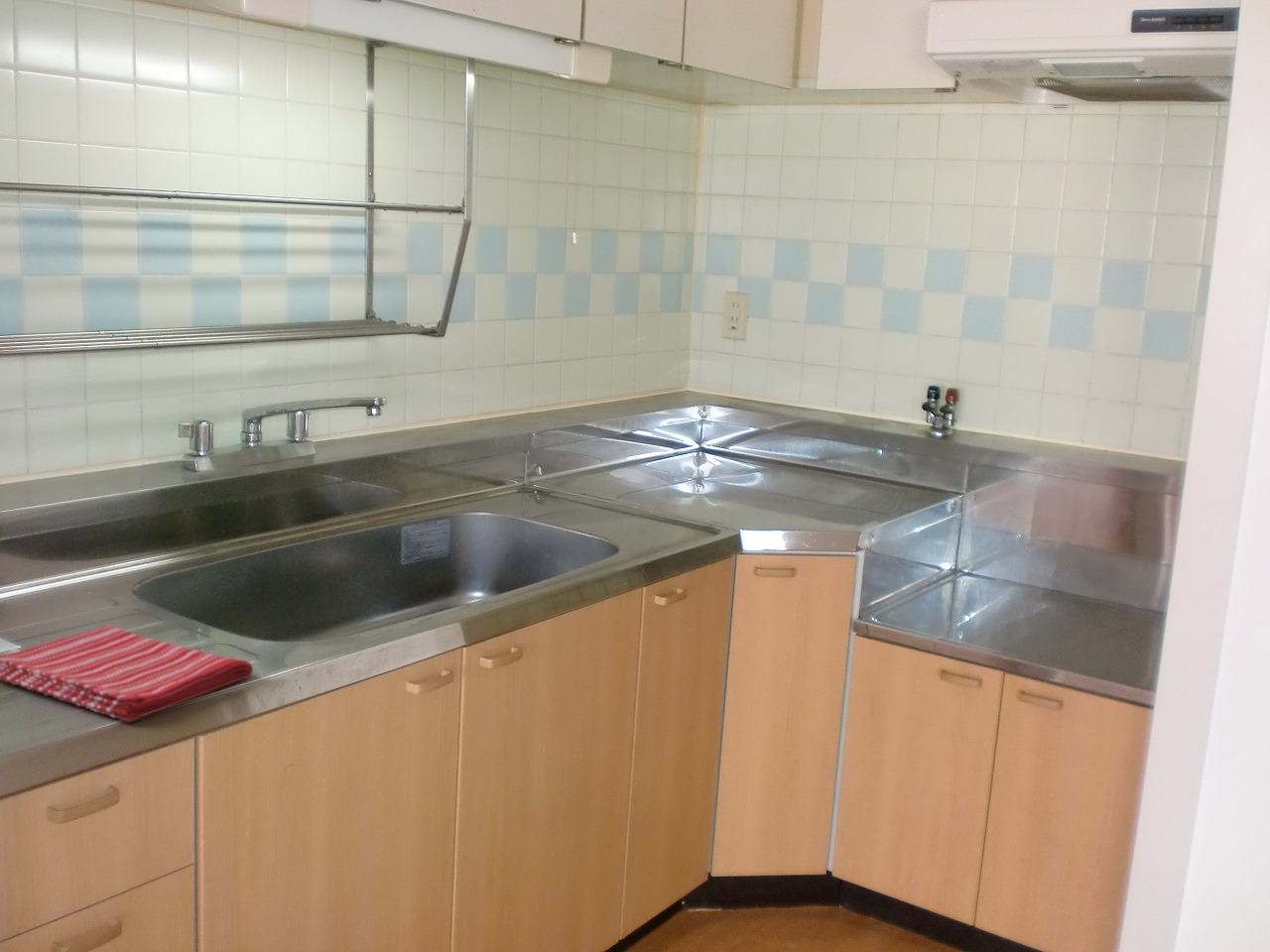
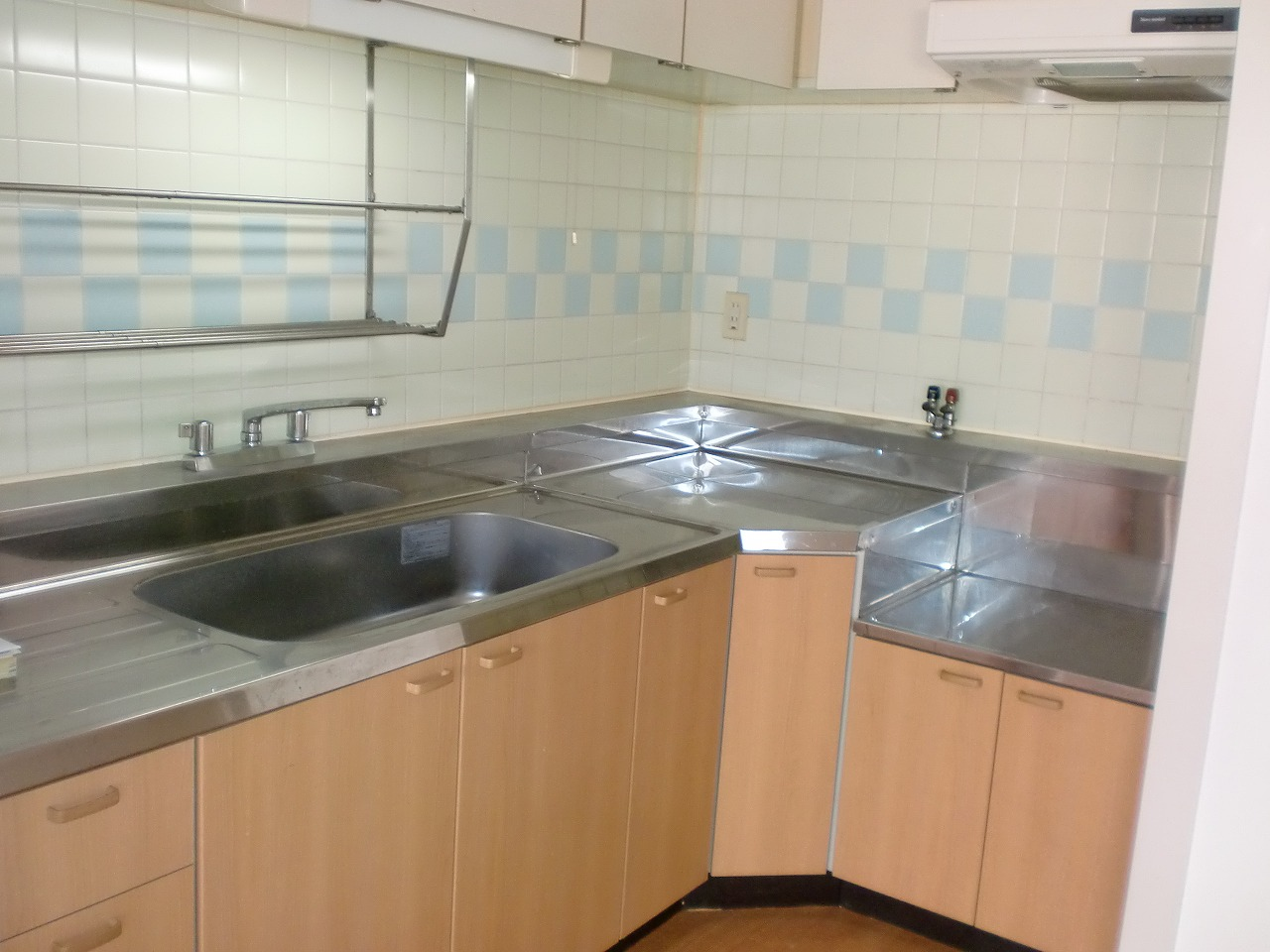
- dish towel [0,625,254,723]
